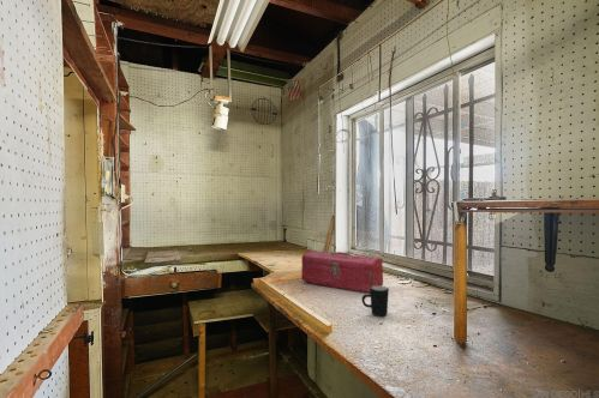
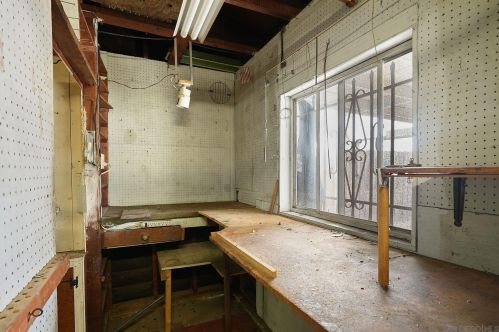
- mug [360,285,390,318]
- toolbox [300,249,384,294]
